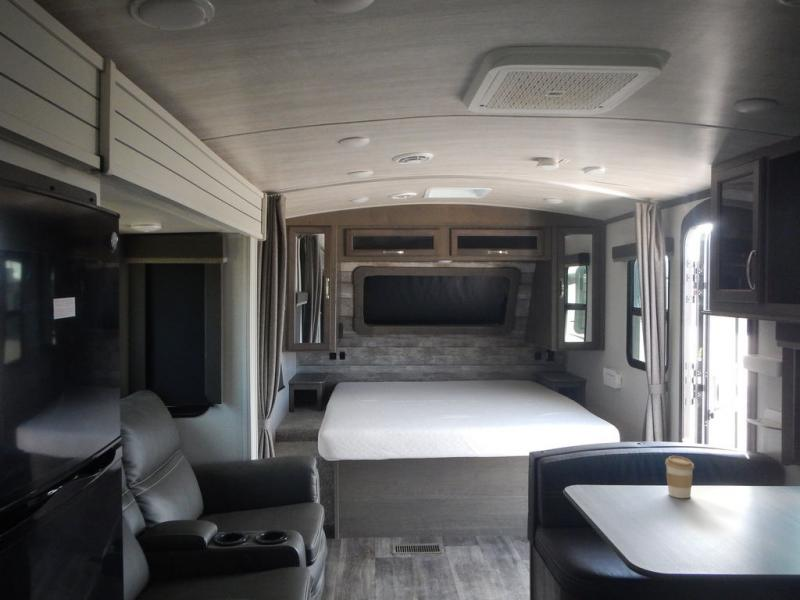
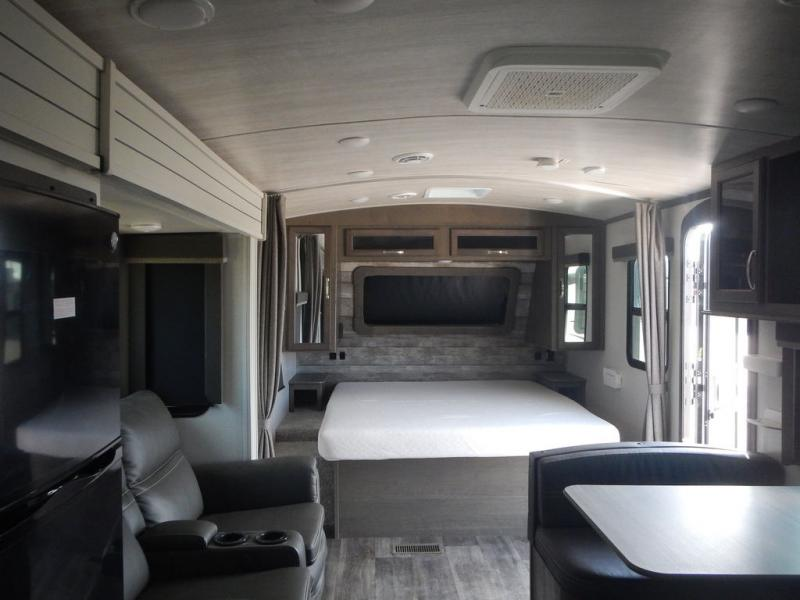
- coffee cup [664,455,695,499]
